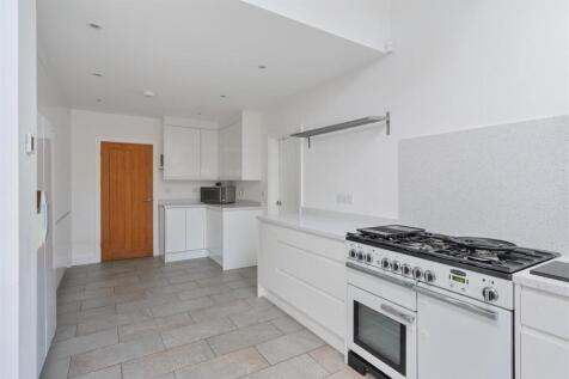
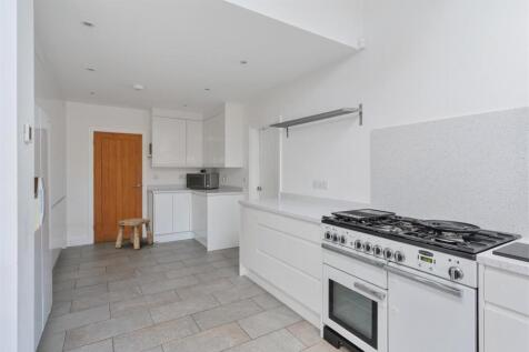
+ stool [114,218,154,250]
